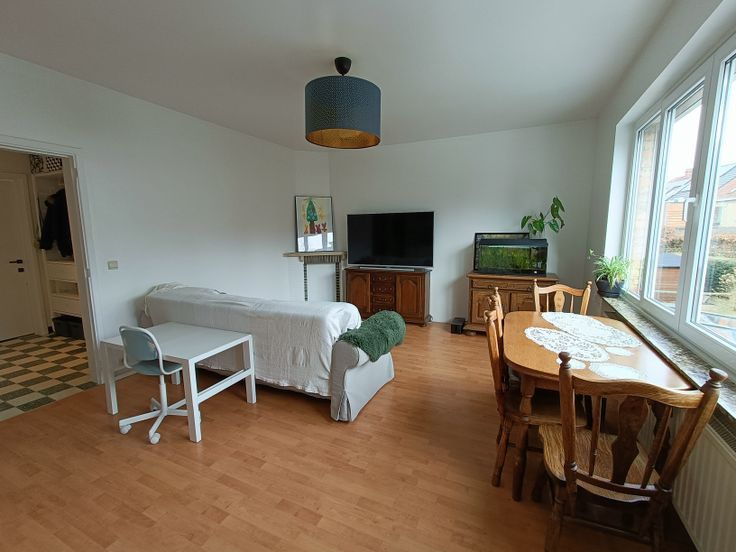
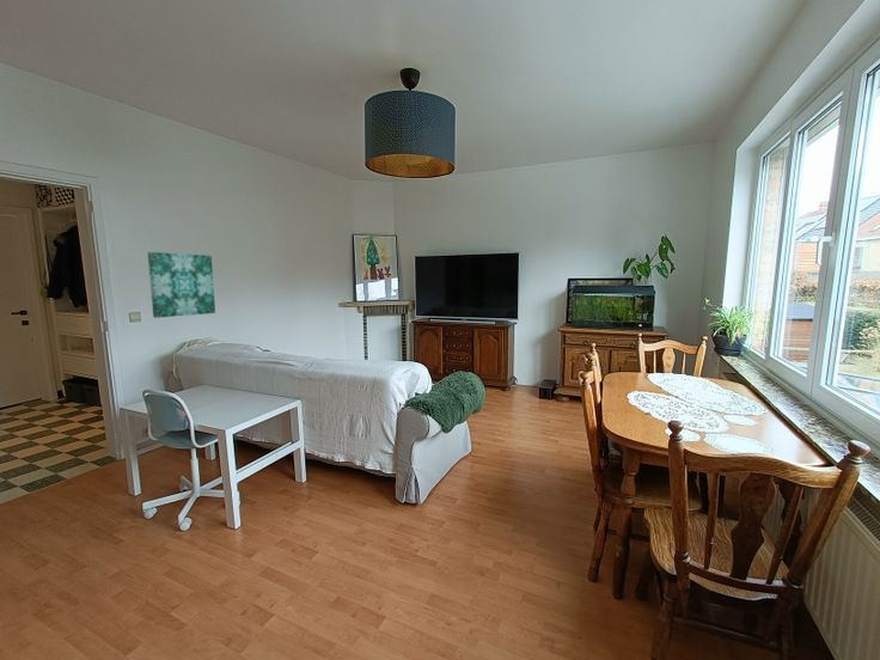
+ wall art [147,251,216,319]
